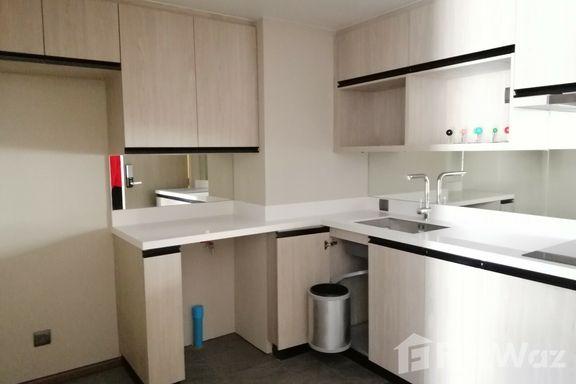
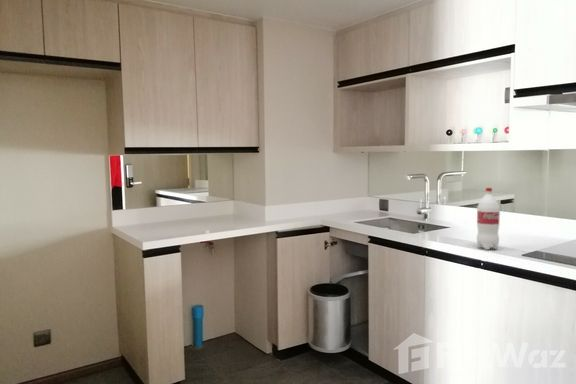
+ bottle [476,187,501,251]
